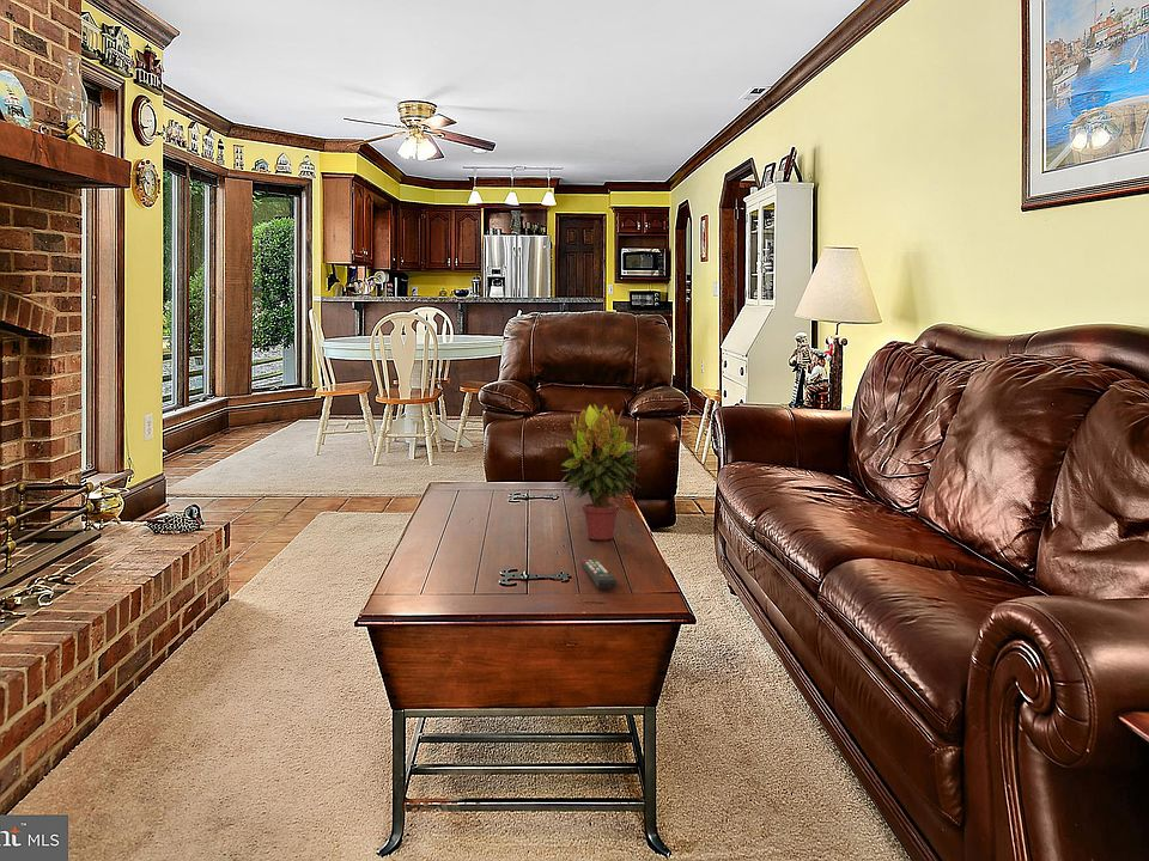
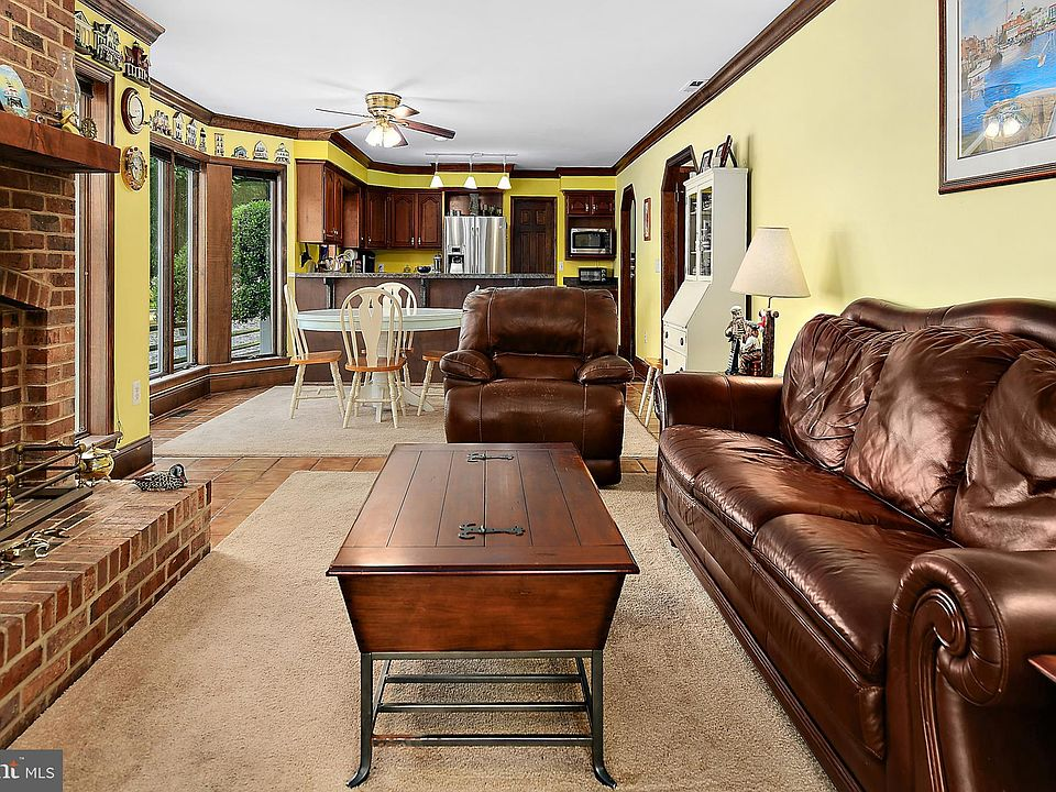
- potted plant [559,402,644,541]
- remote control [580,558,618,590]
